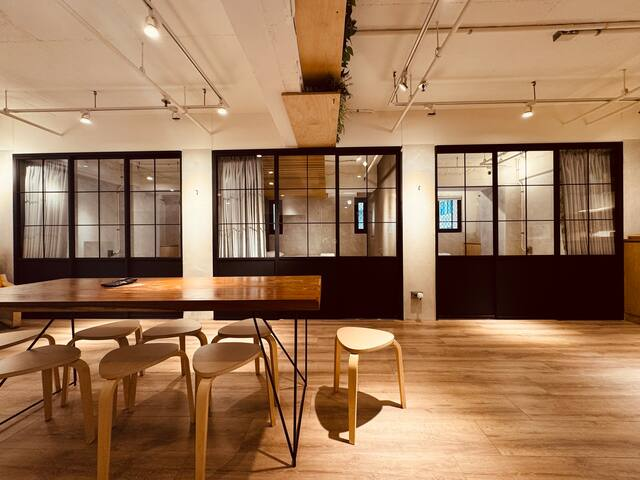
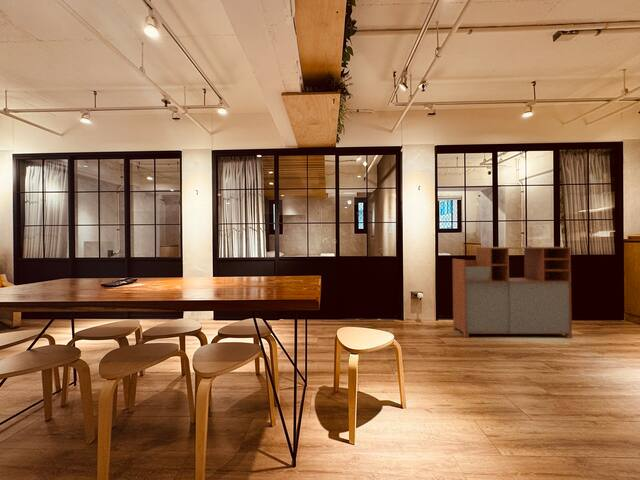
+ storage cabinet [452,246,573,339]
